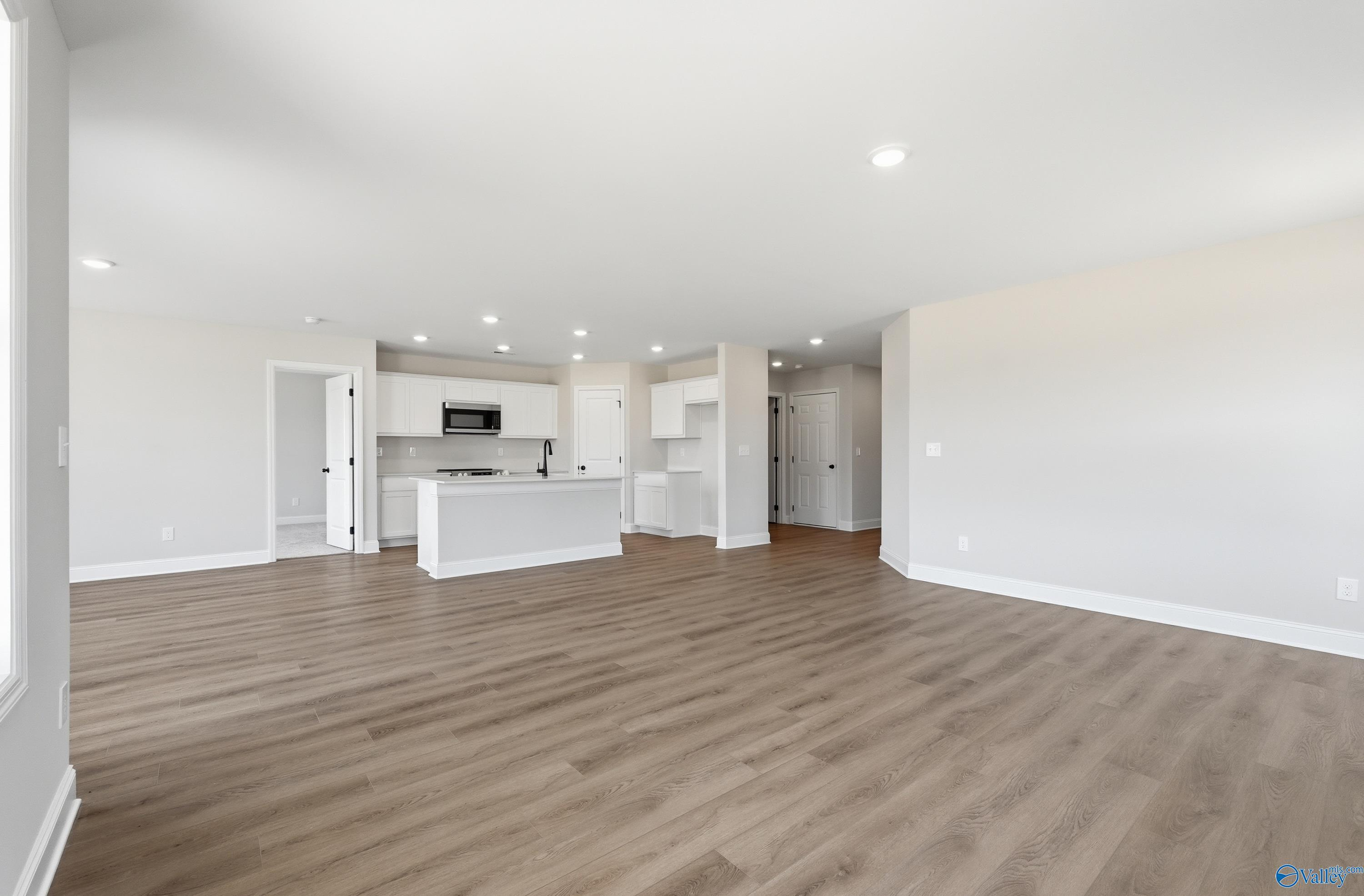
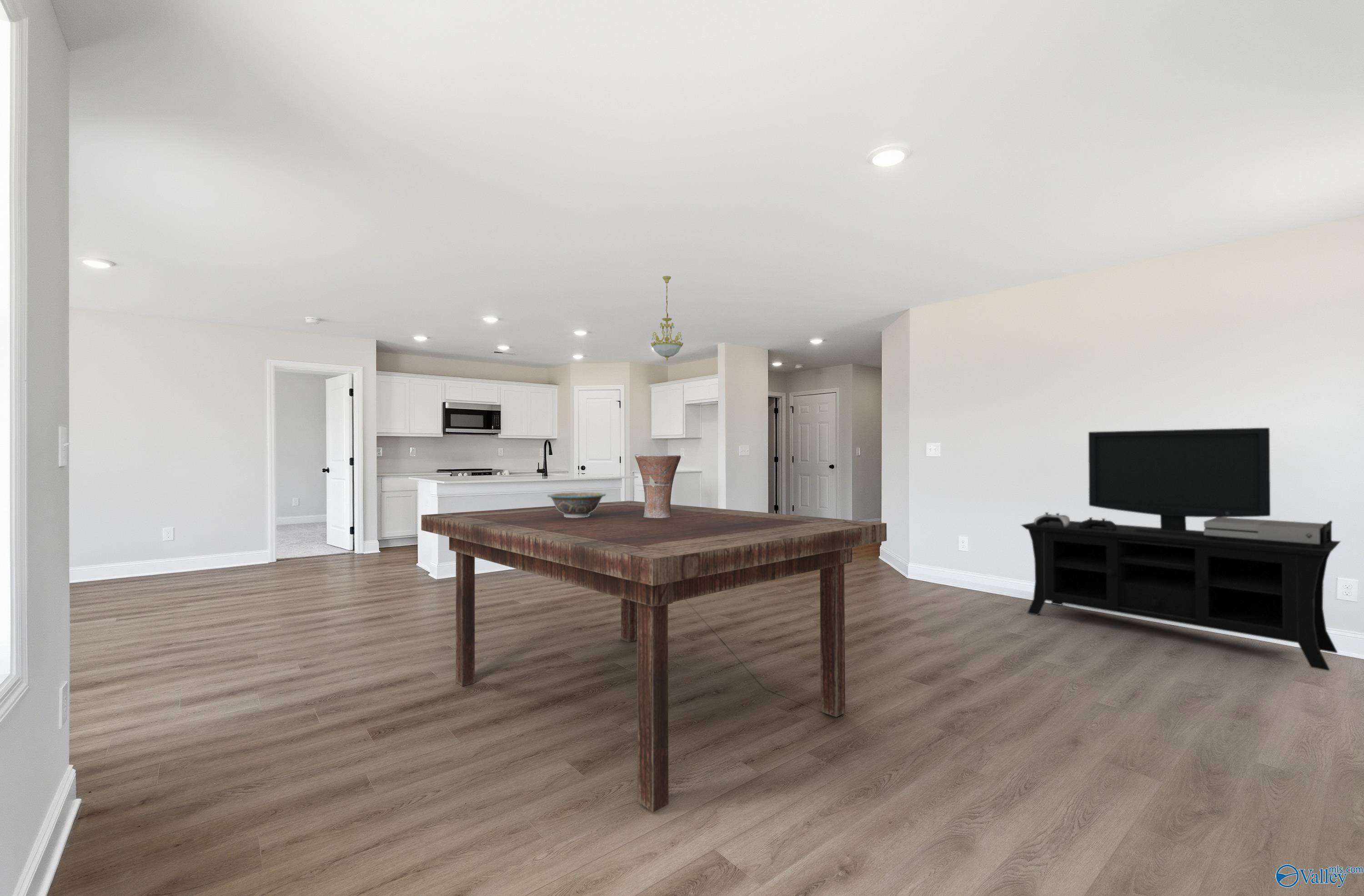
+ chandelier [651,275,684,361]
+ media console [1020,427,1341,671]
+ bowl [547,492,607,518]
+ dining table [421,501,887,812]
+ vase [634,454,681,518]
